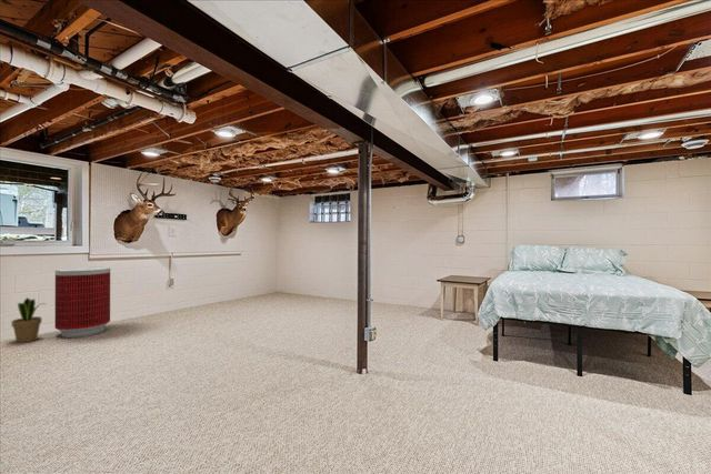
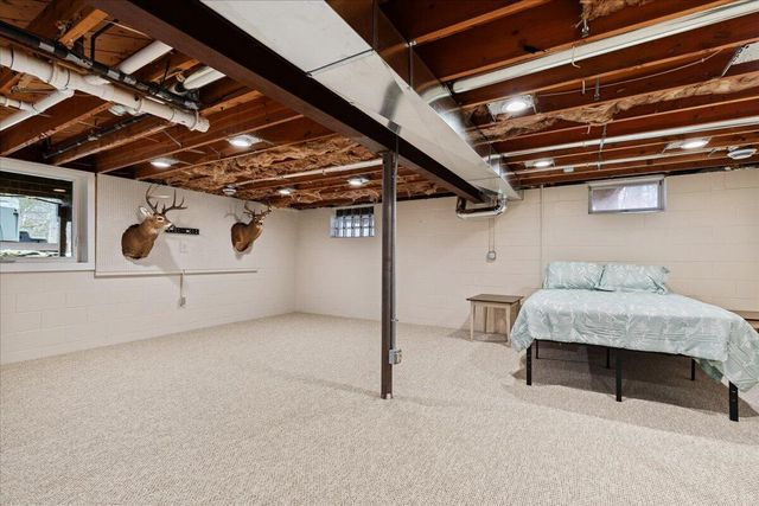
- potted plant [11,296,47,343]
- trash can [53,266,111,339]
